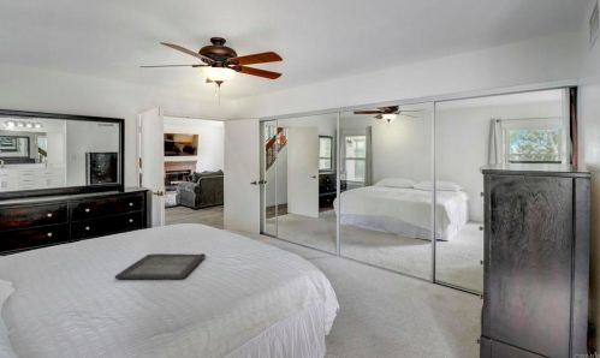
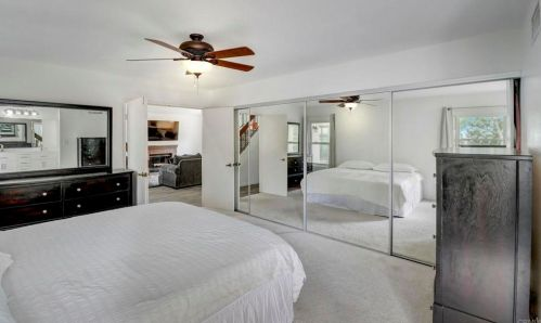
- serving tray [114,252,207,280]
